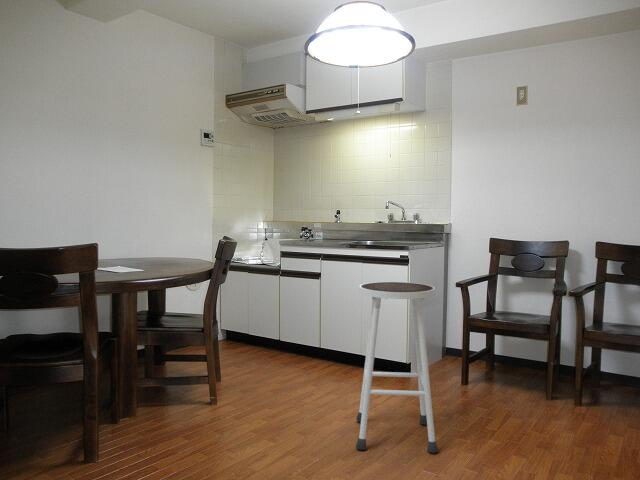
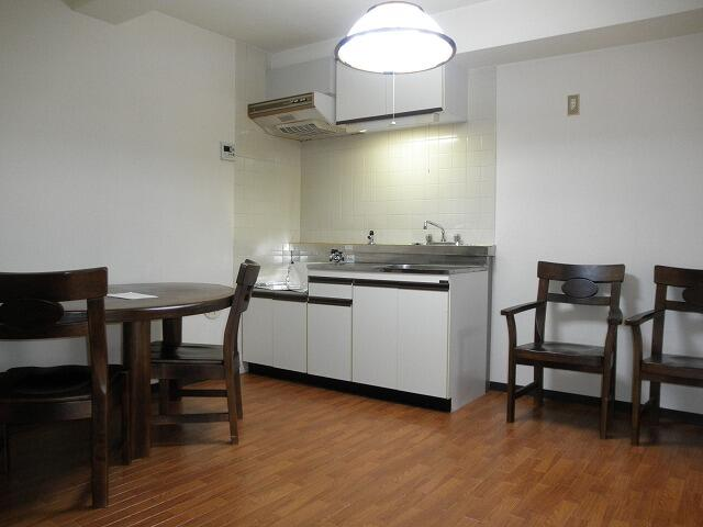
- stool [355,281,439,454]
